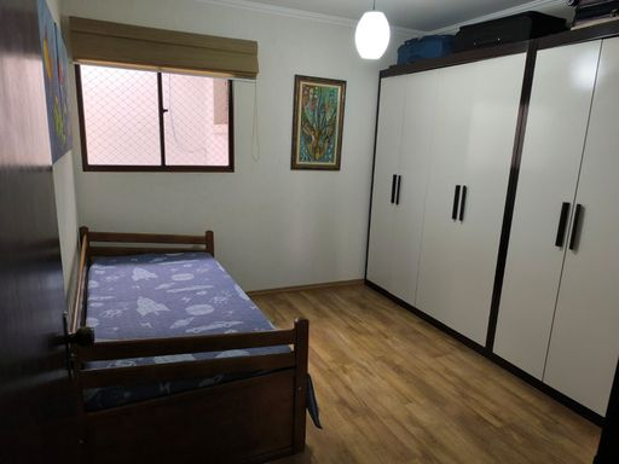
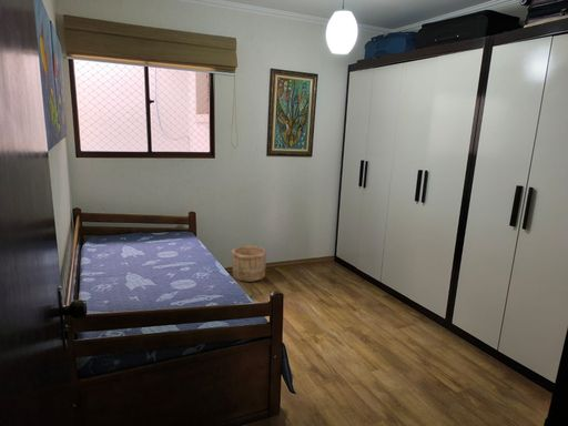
+ wooden bucket [231,245,267,283]
